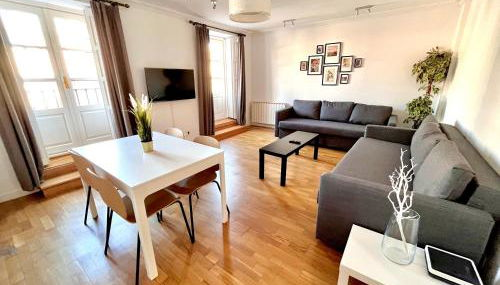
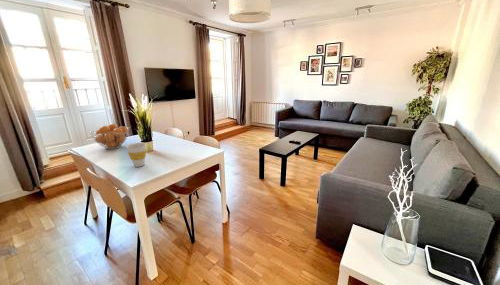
+ fruit basket [89,123,129,150]
+ cup [125,142,147,168]
